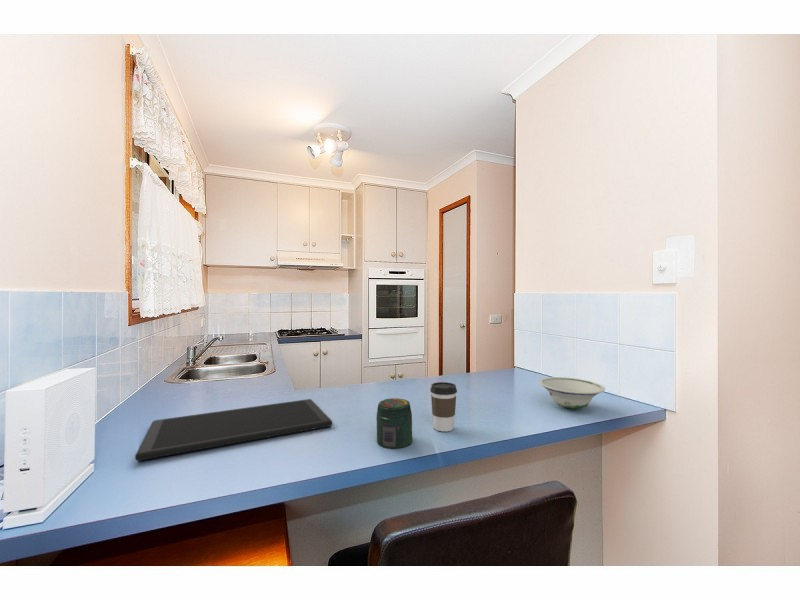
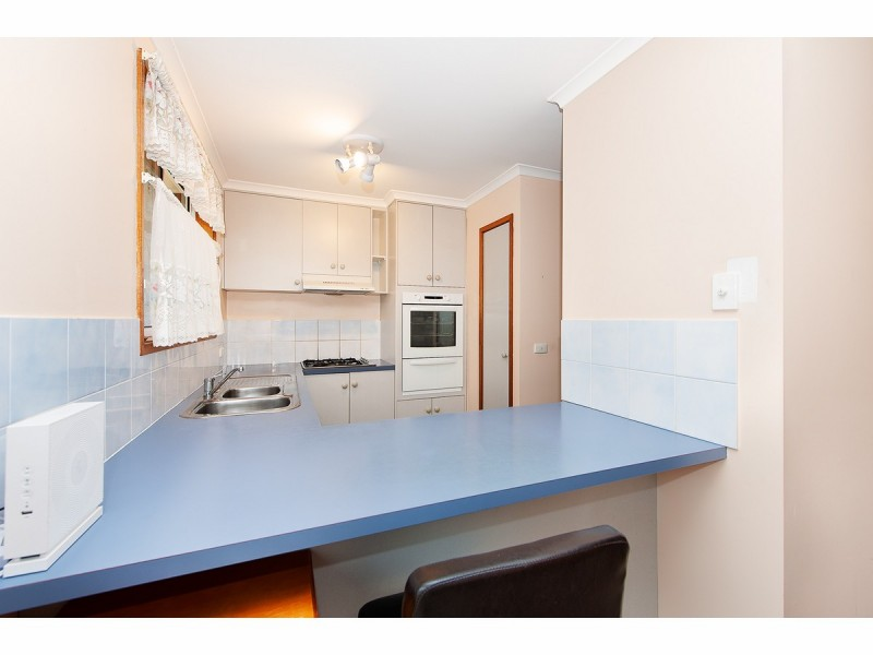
- coffee cup [429,381,458,432]
- bowl [537,376,606,410]
- cutting board [134,398,333,462]
- jar [375,397,413,450]
